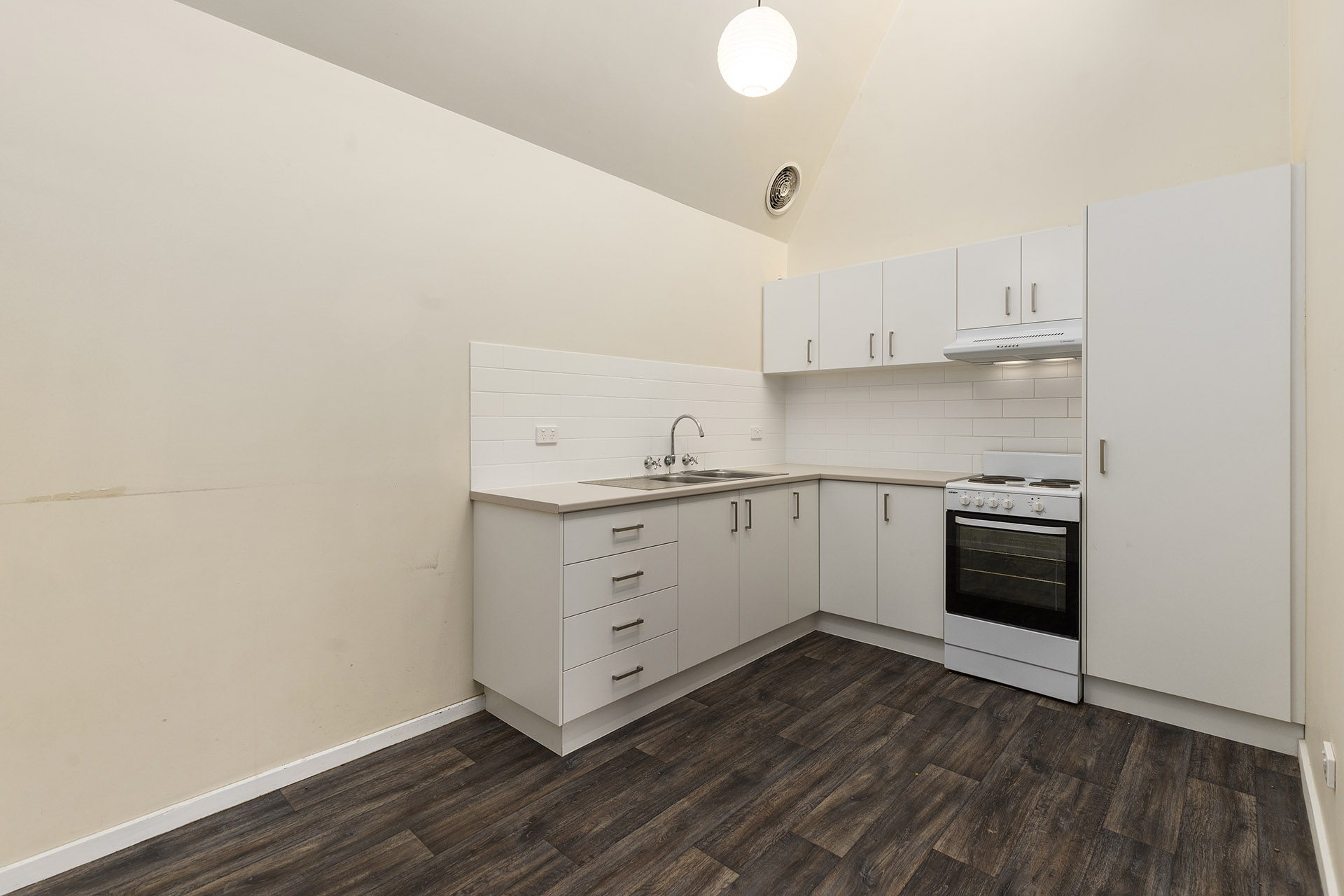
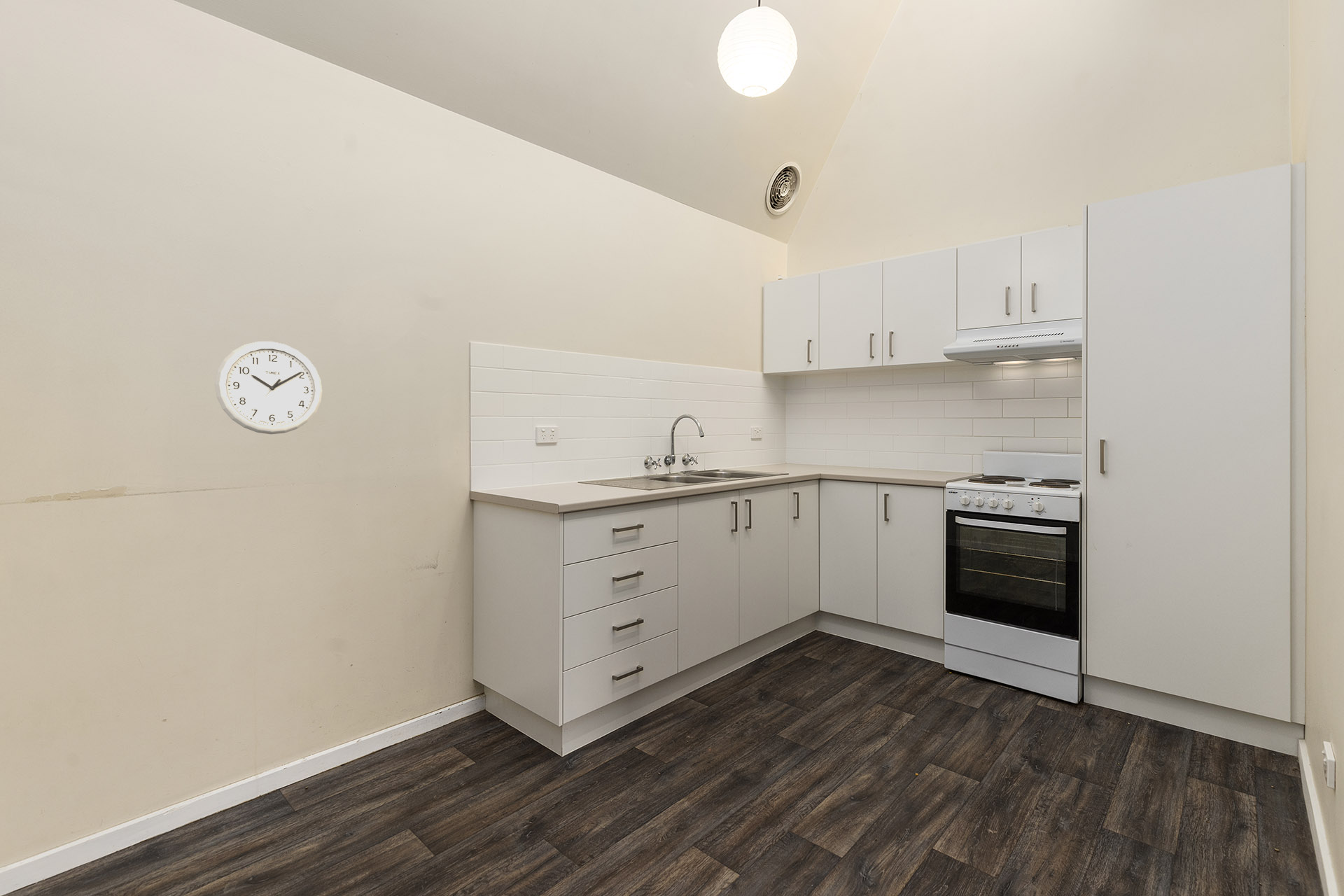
+ wall clock [214,341,323,435]
